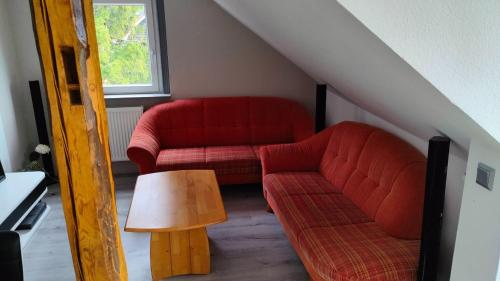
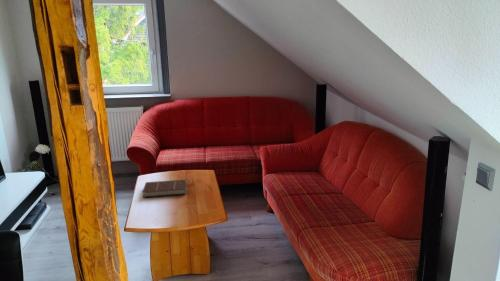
+ book [141,179,187,198]
